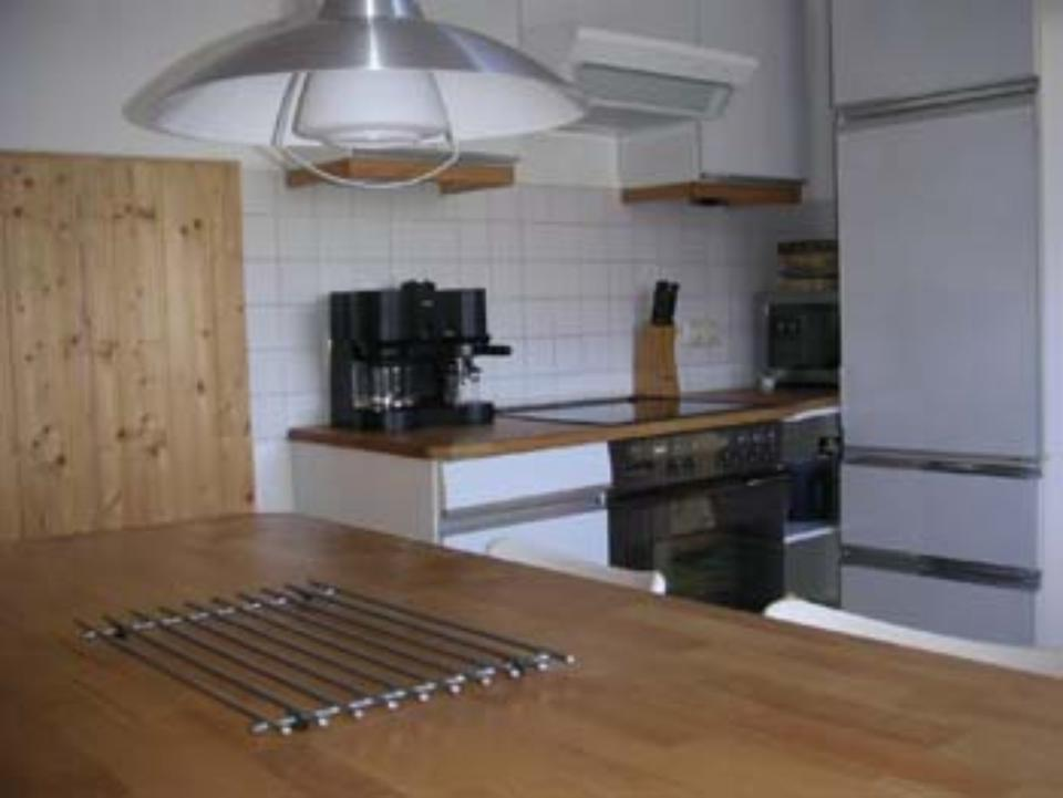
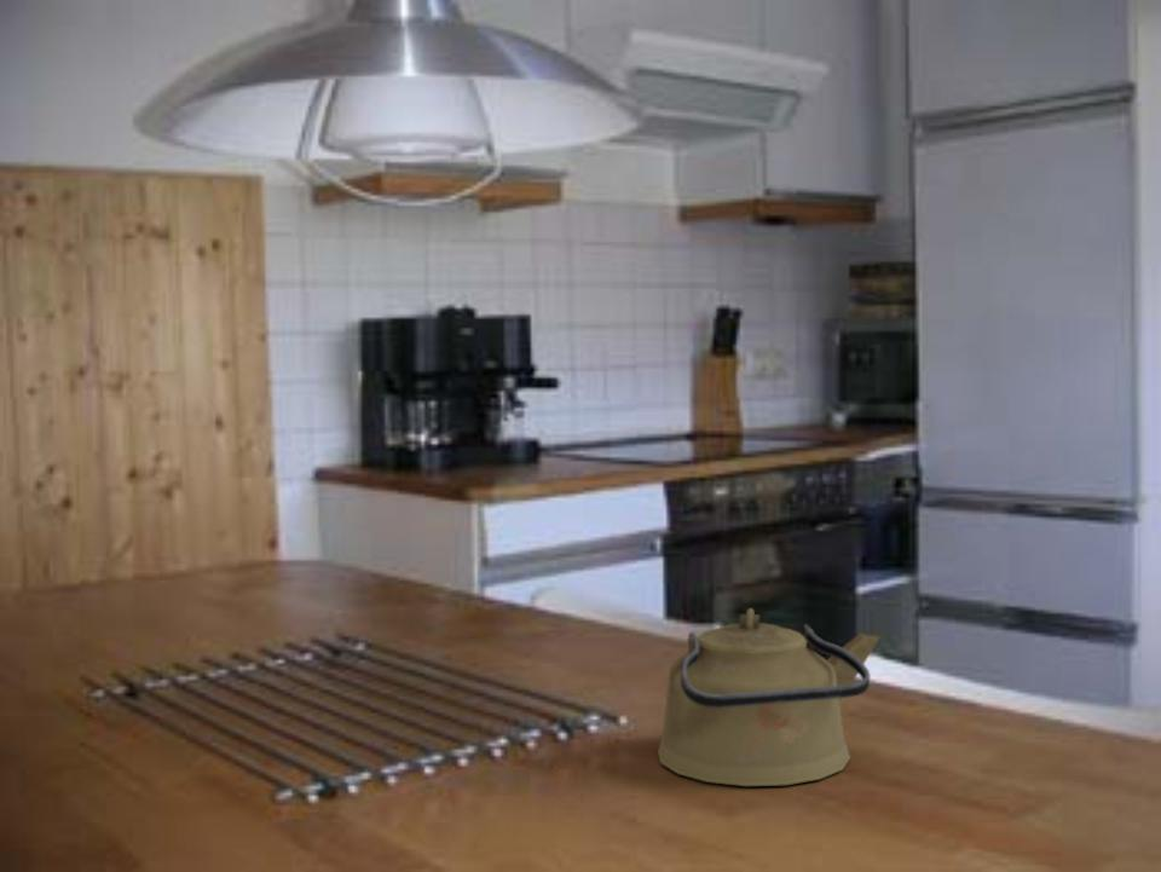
+ kettle [657,607,880,787]
